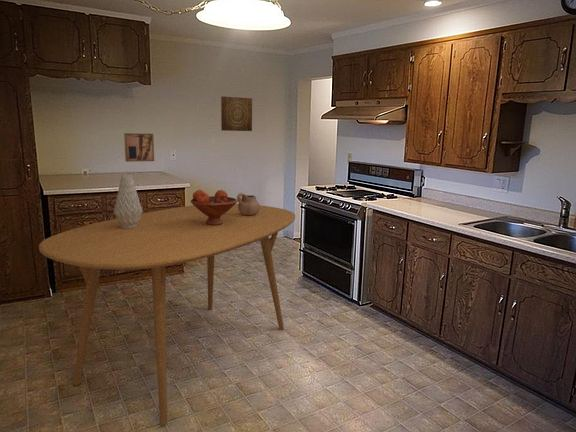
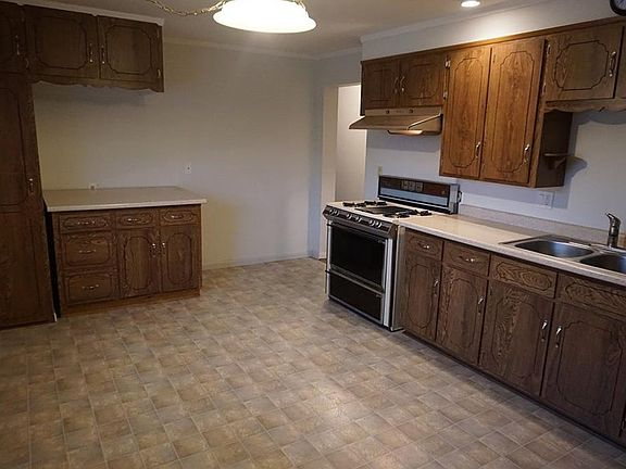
- pitcher [236,192,261,216]
- dining table [38,203,296,426]
- fruit bowl [190,189,238,225]
- vase [113,173,144,229]
- wall art [220,95,253,132]
- wall art [123,132,155,163]
